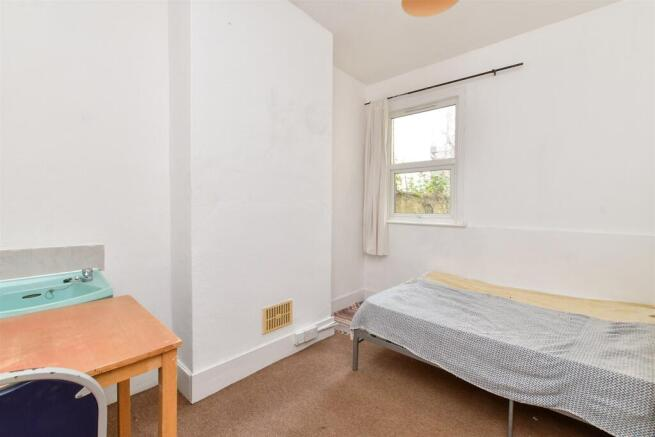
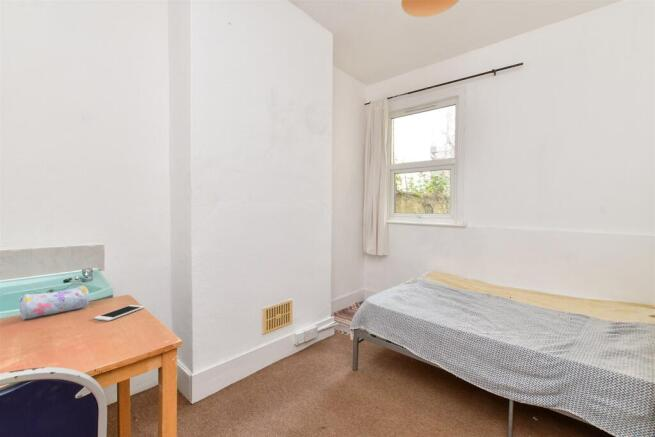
+ pencil case [17,285,90,321]
+ cell phone [93,304,145,322]
